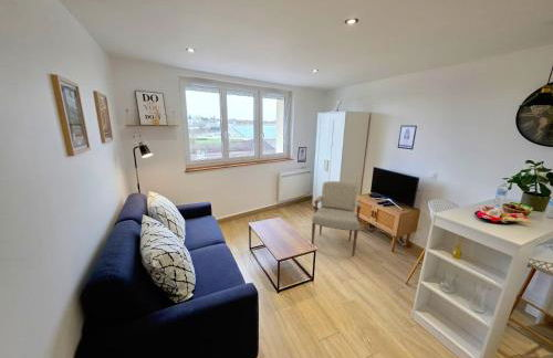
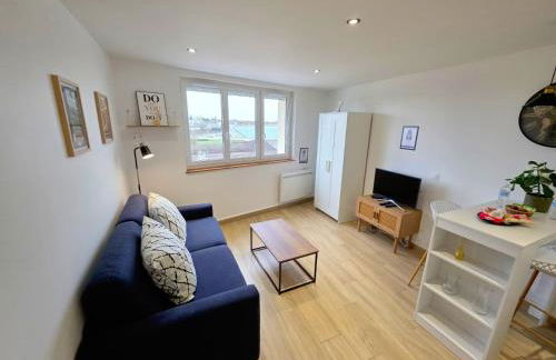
- armchair [311,180,362,257]
